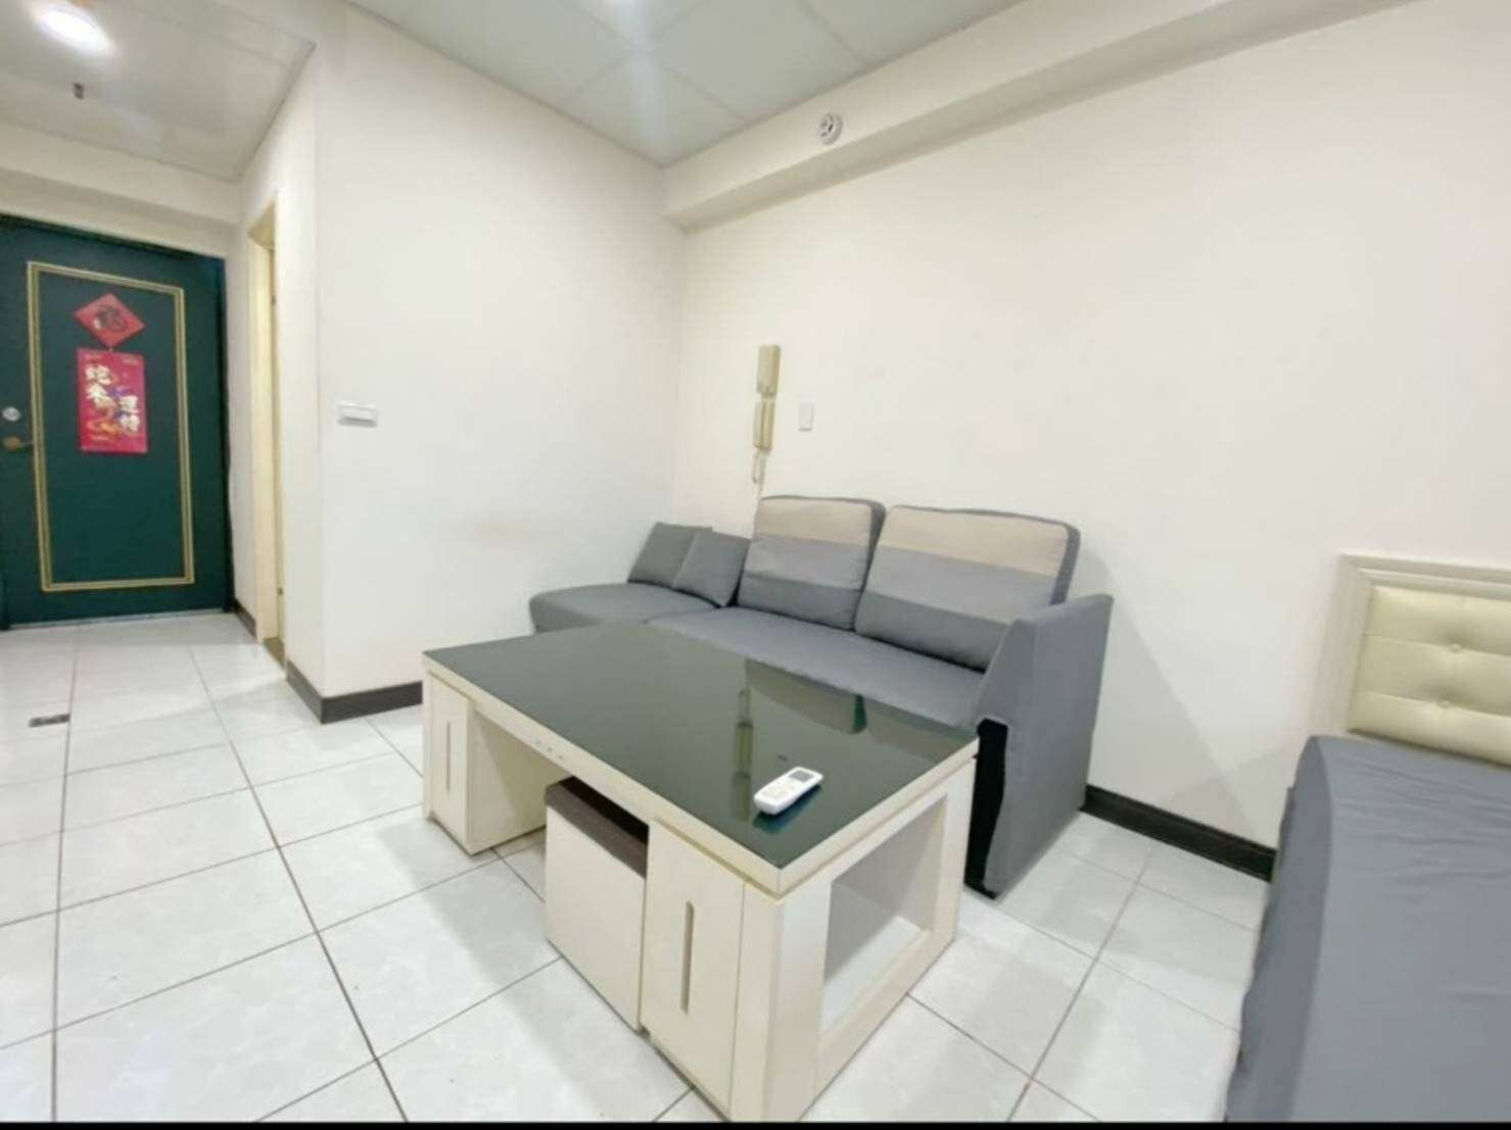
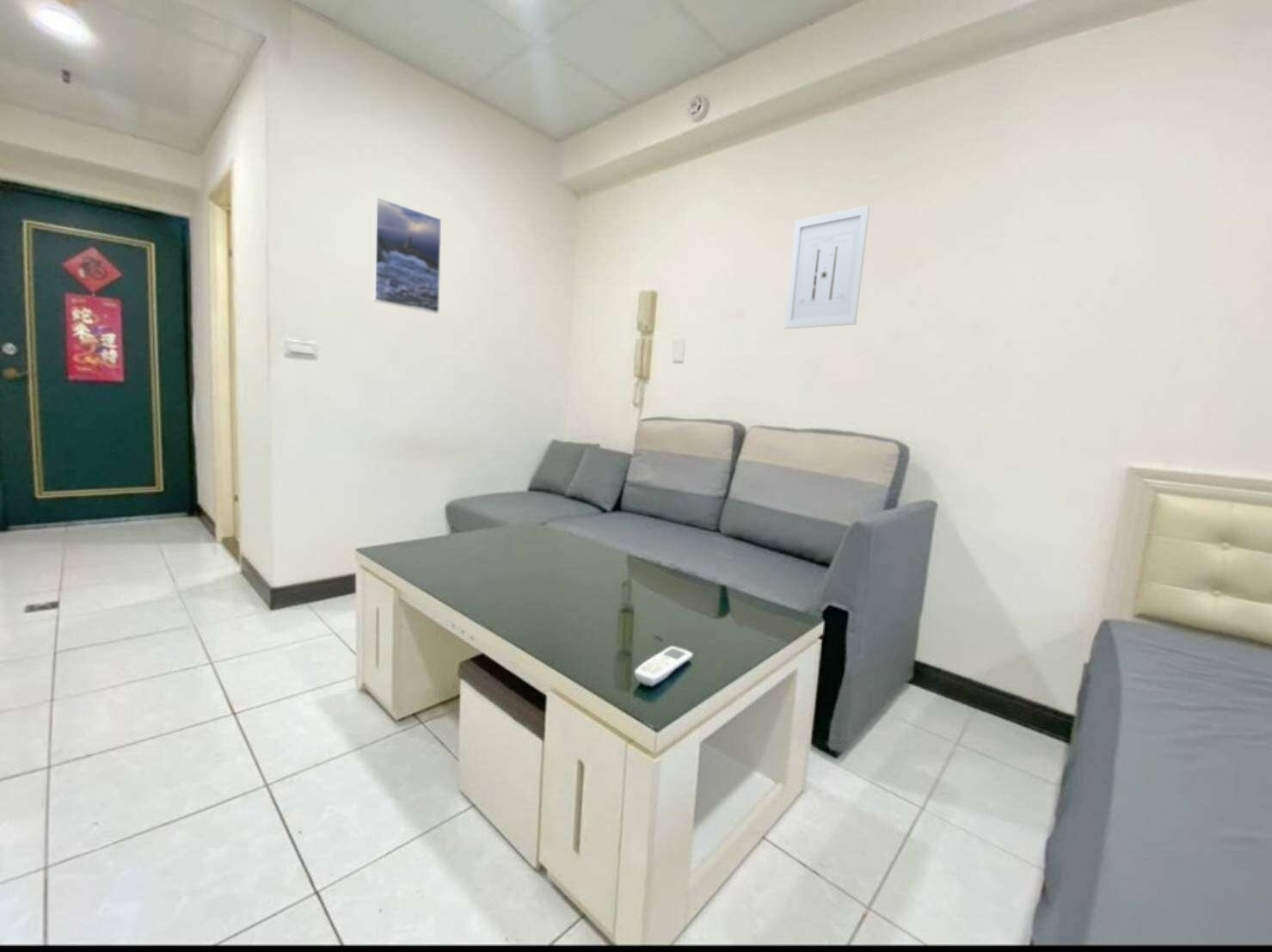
+ wall art [783,205,870,329]
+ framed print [372,196,442,315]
